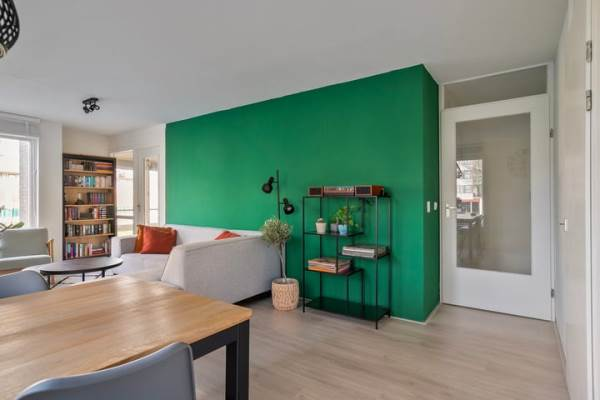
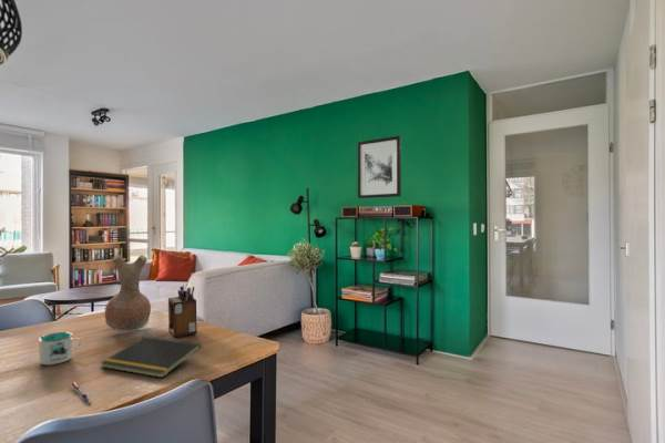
+ wall art [357,135,402,199]
+ vase [104,254,152,331]
+ desk organizer [167,284,198,339]
+ mug [37,331,82,365]
+ notepad [100,336,203,379]
+ pen [71,381,93,404]
